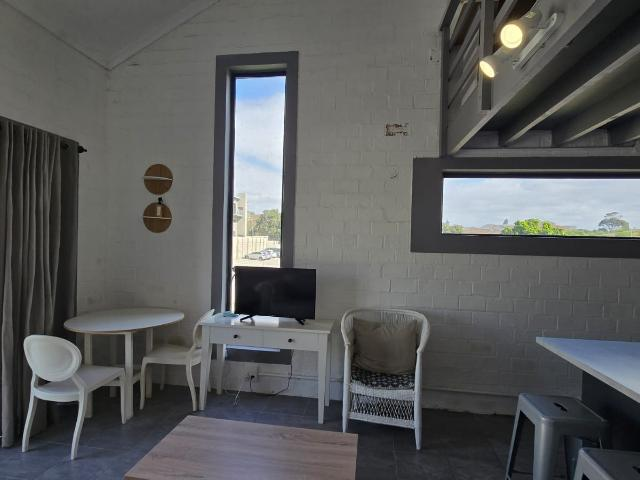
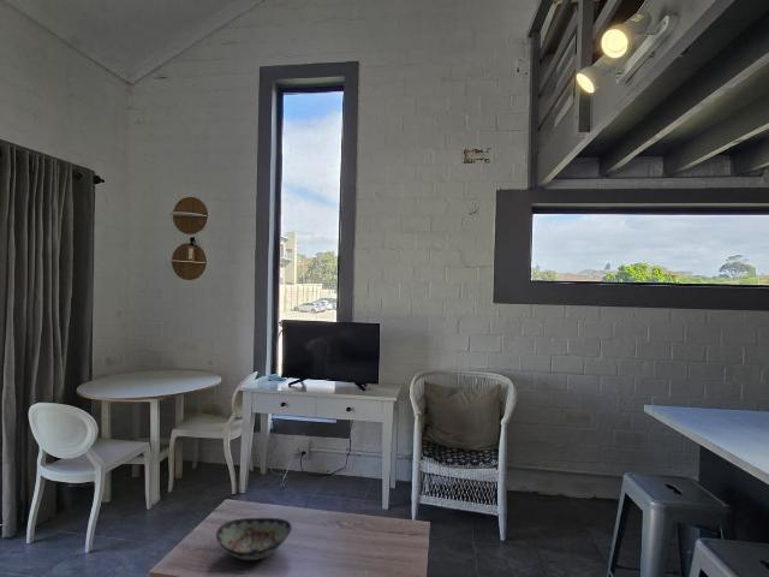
+ decorative bowl [215,517,293,561]
